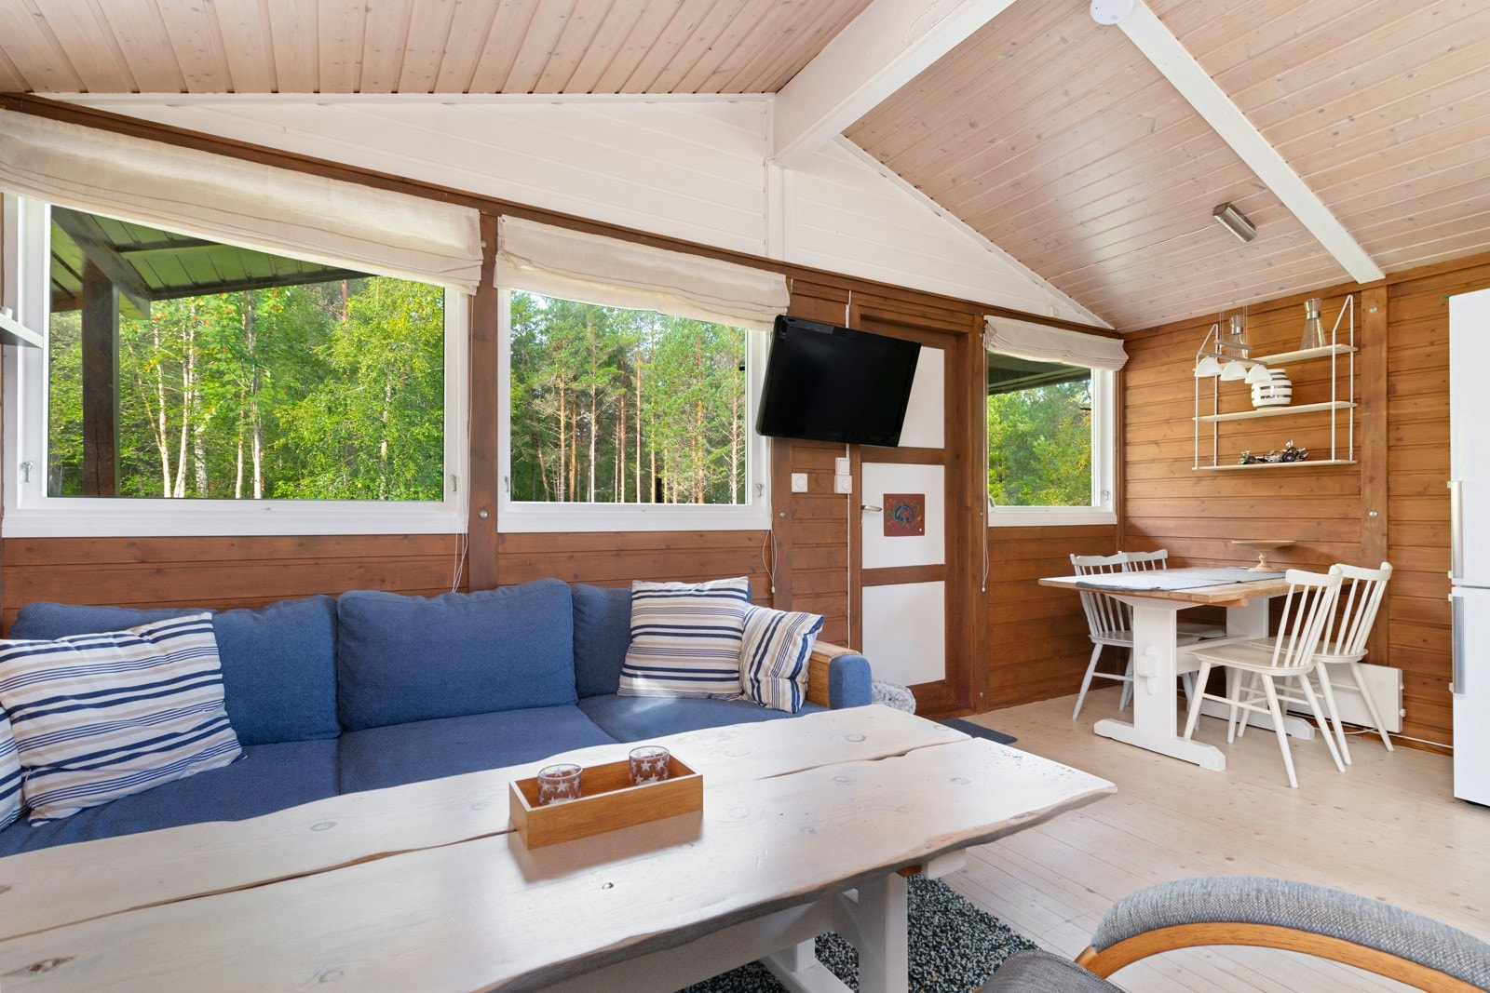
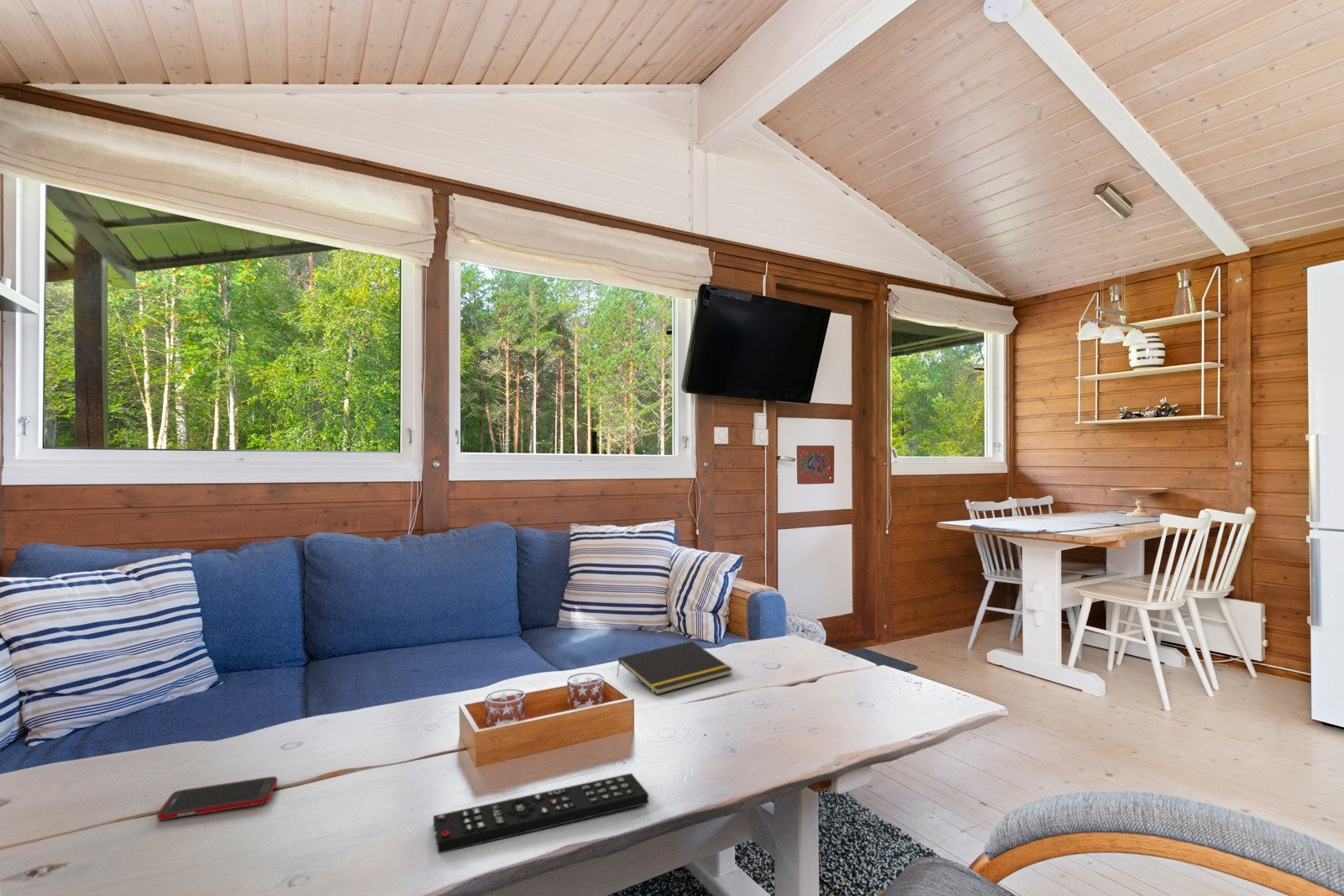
+ notepad [616,640,733,695]
+ remote control [433,773,649,855]
+ cell phone [156,776,278,821]
